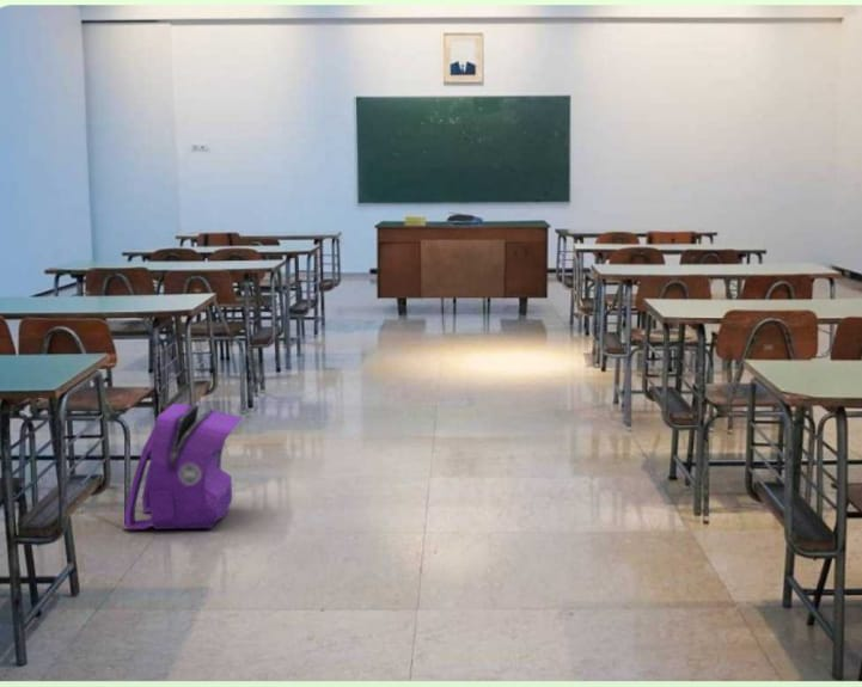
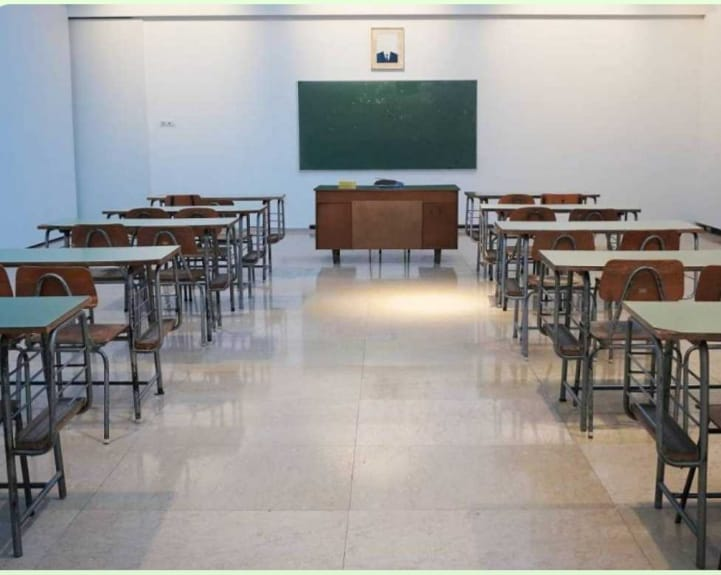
- backpack [123,403,244,530]
